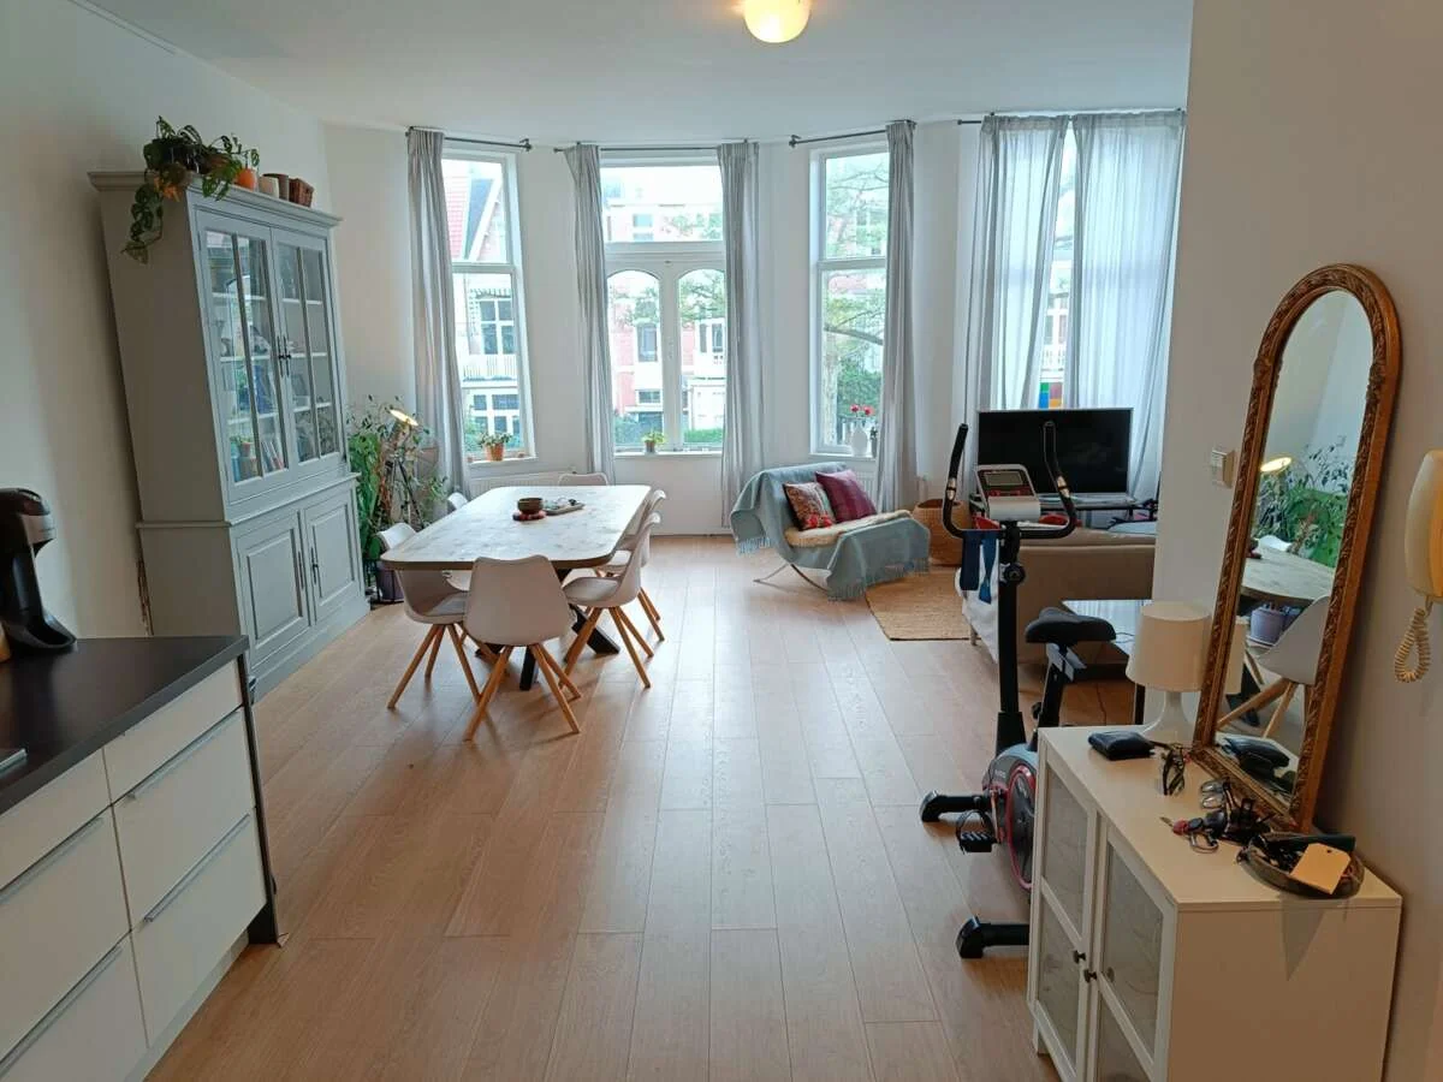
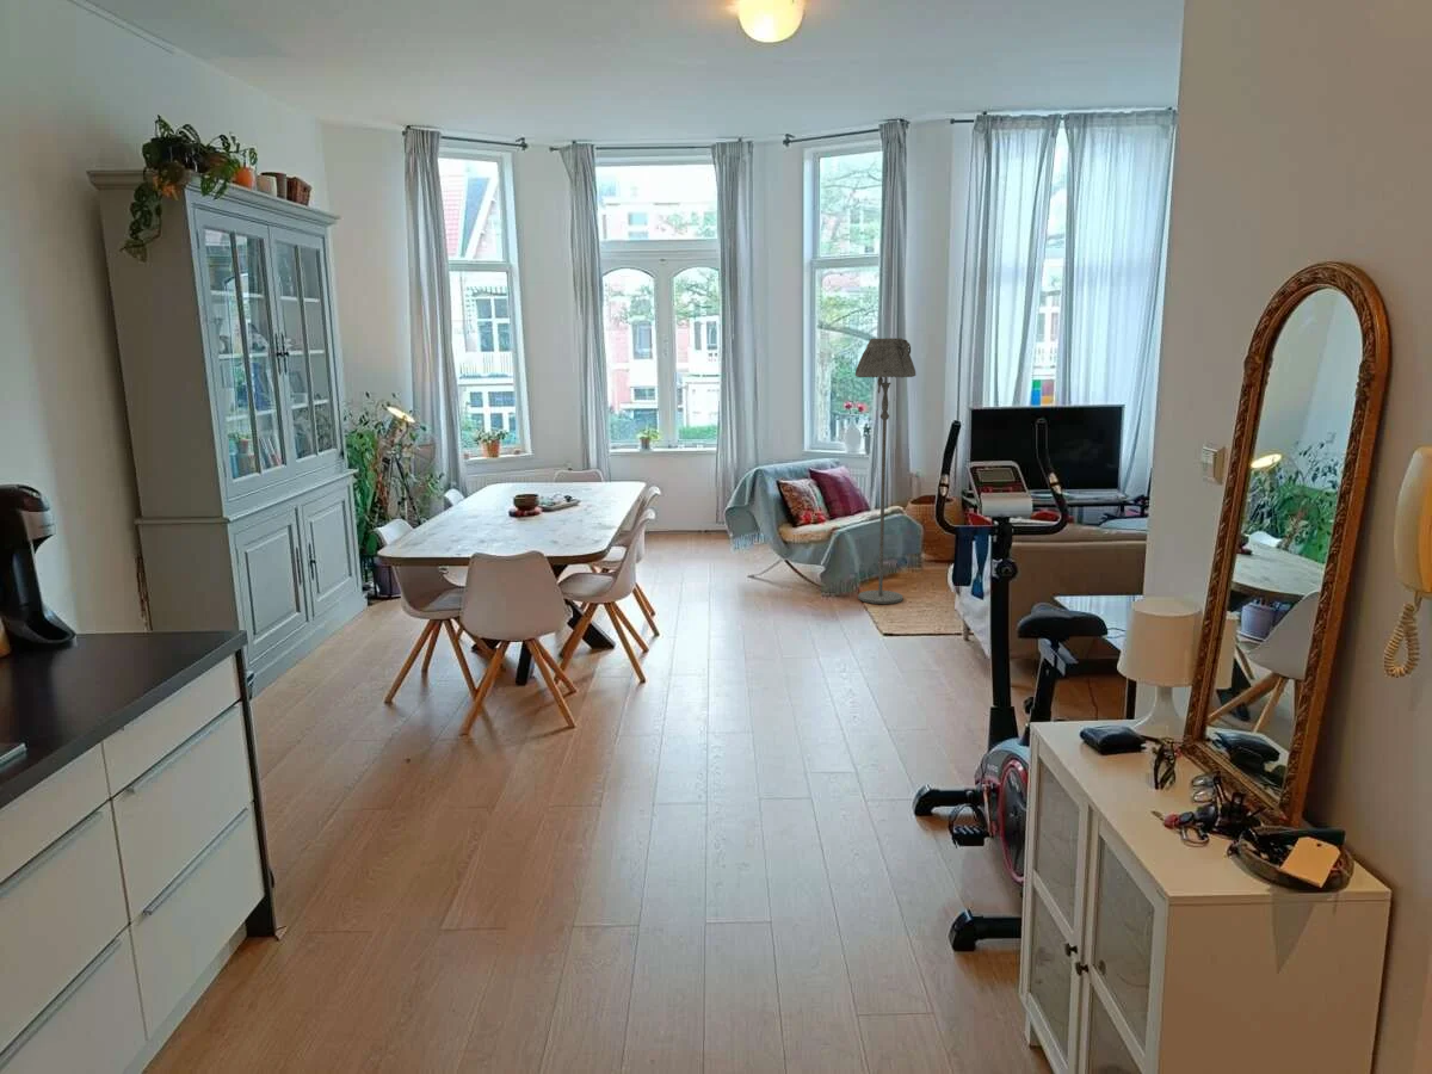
+ floor lamp [854,337,916,605]
